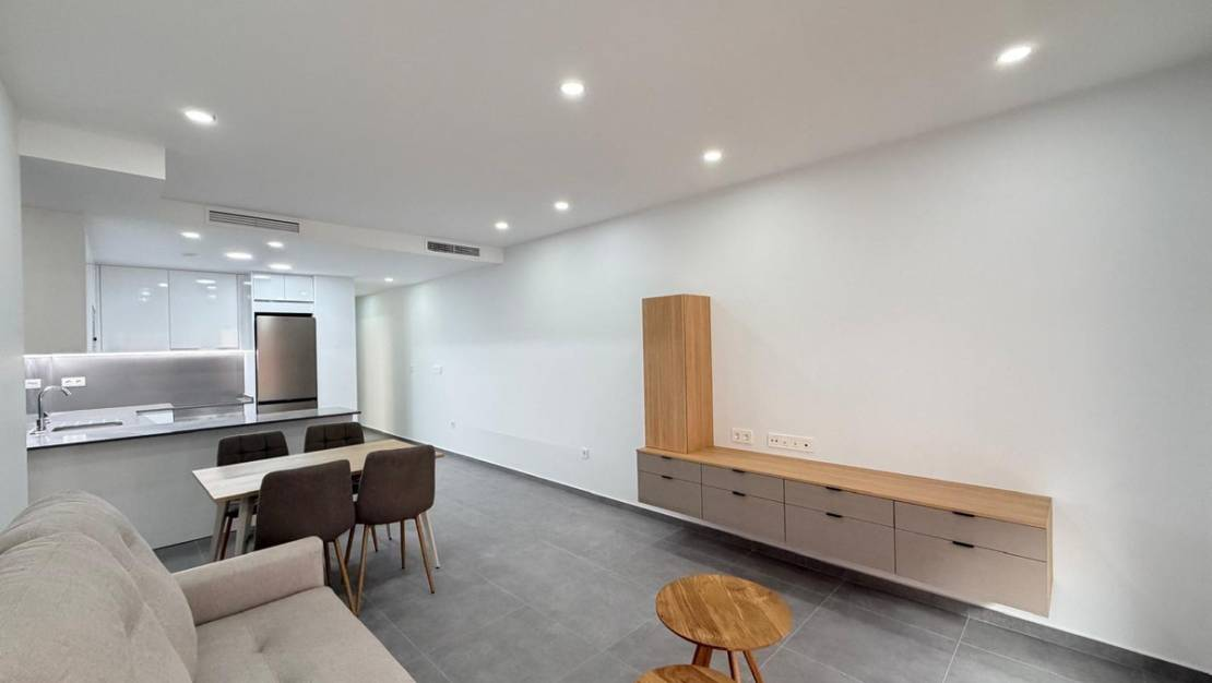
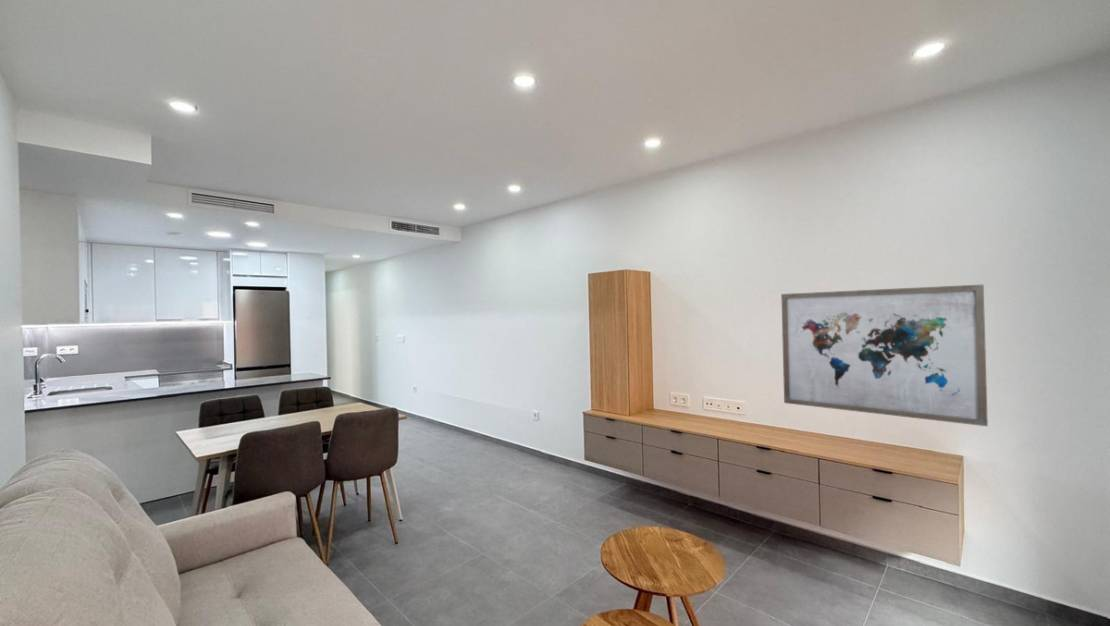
+ wall art [780,284,989,427]
